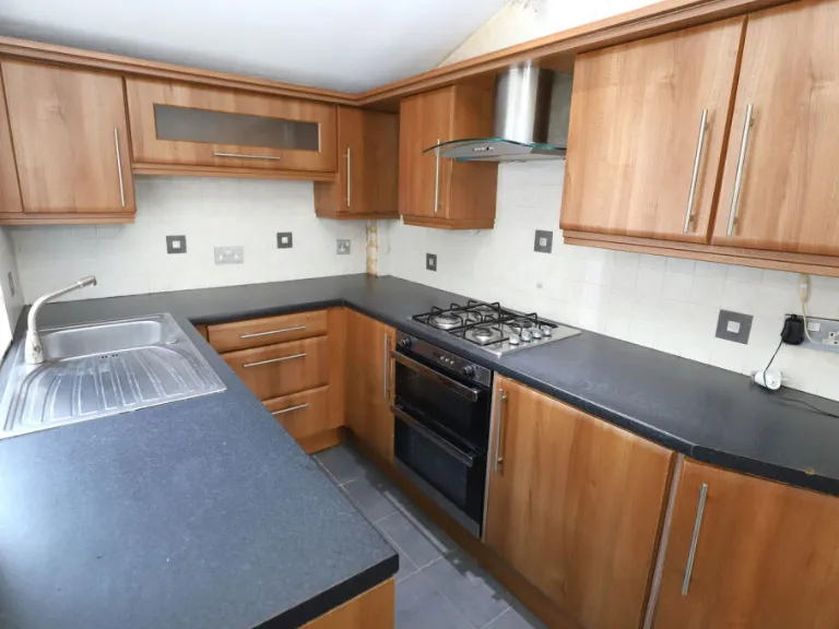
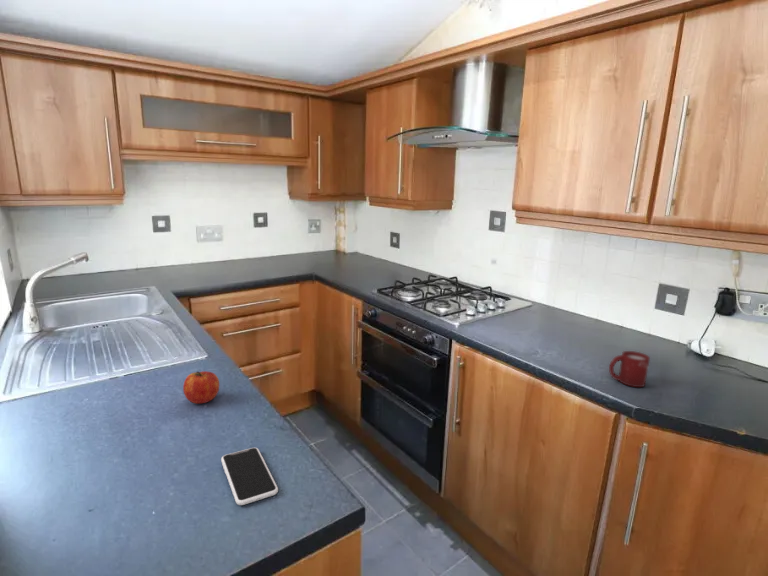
+ fruit [182,370,220,404]
+ smartphone [220,447,279,506]
+ cup [608,350,651,388]
